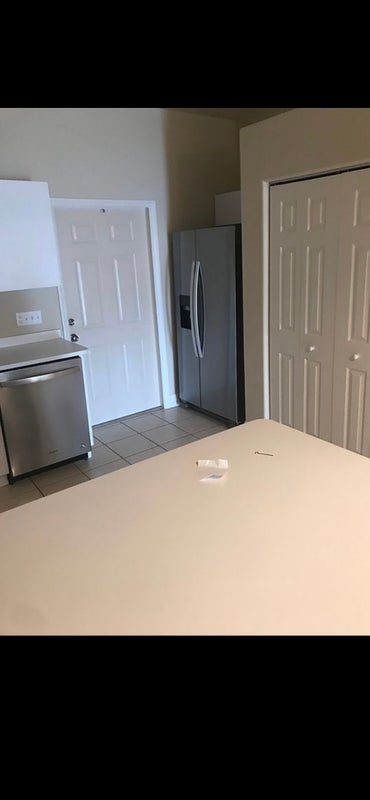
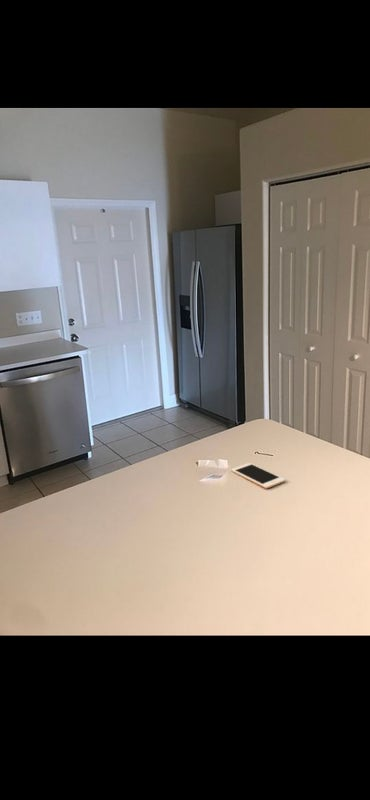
+ cell phone [230,462,286,489]
